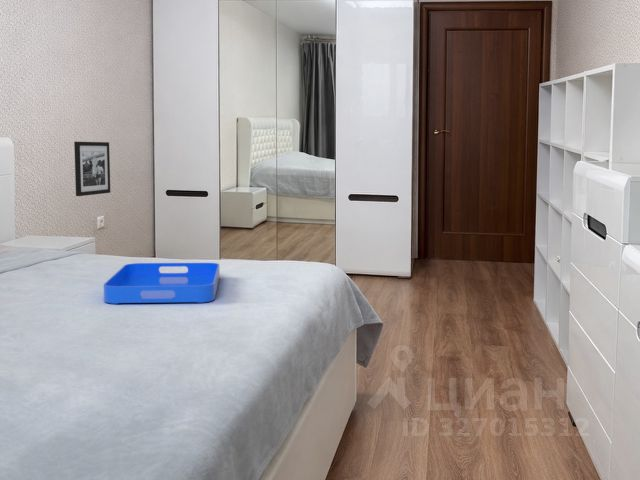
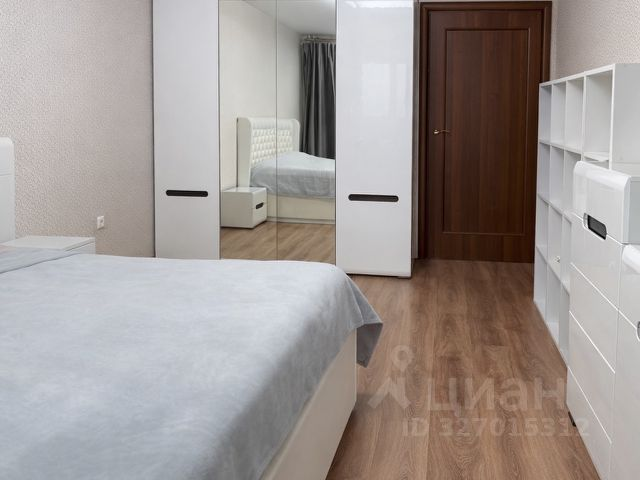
- picture frame [73,141,111,197]
- serving tray [103,262,221,305]
